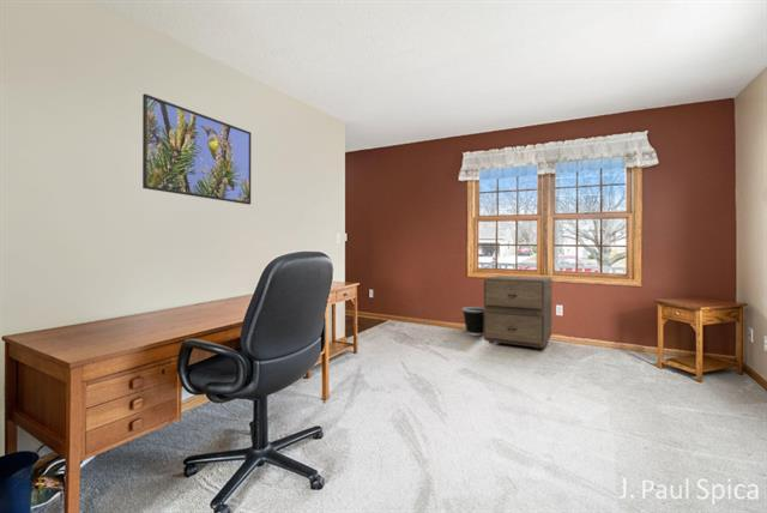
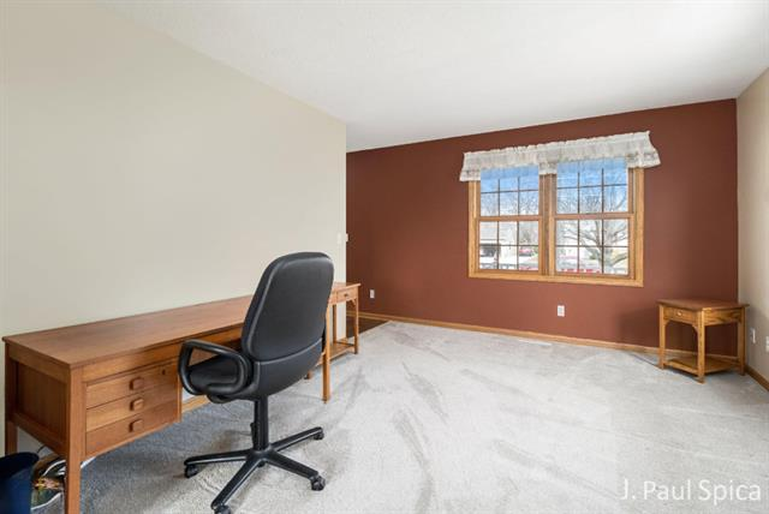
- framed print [141,92,252,206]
- wastebasket [461,306,484,337]
- filing cabinet [483,274,552,350]
